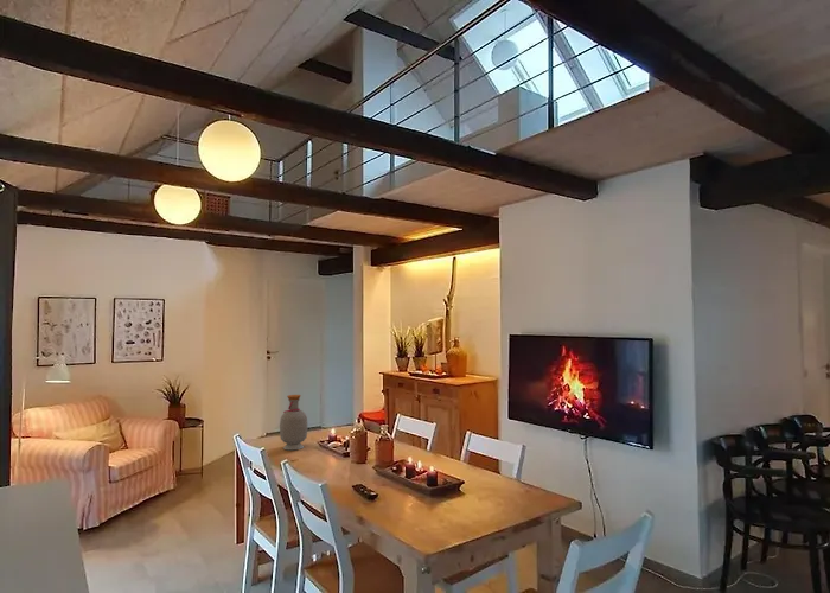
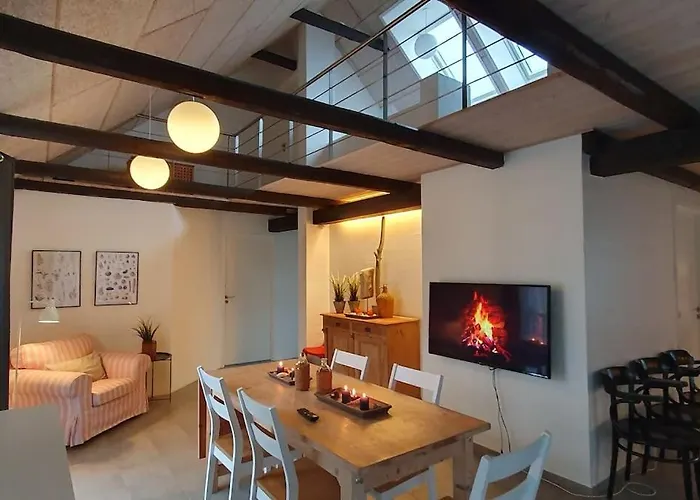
- bottle [279,394,308,451]
